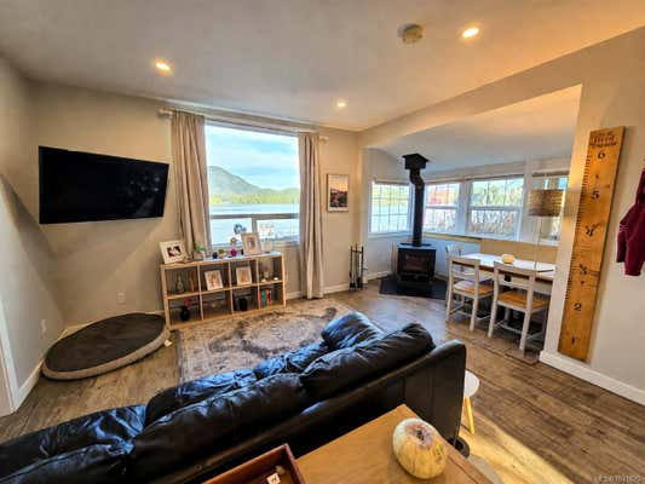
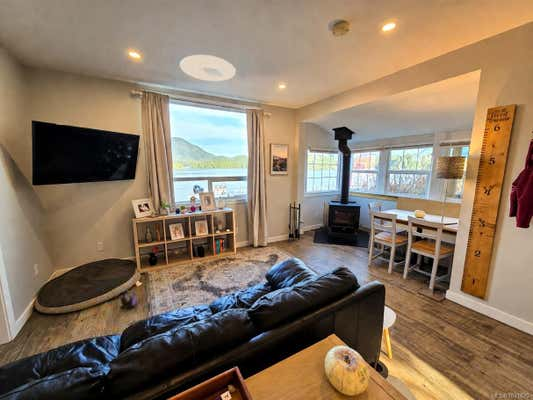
+ plush toy [119,287,138,309]
+ ceiling light [179,54,237,82]
